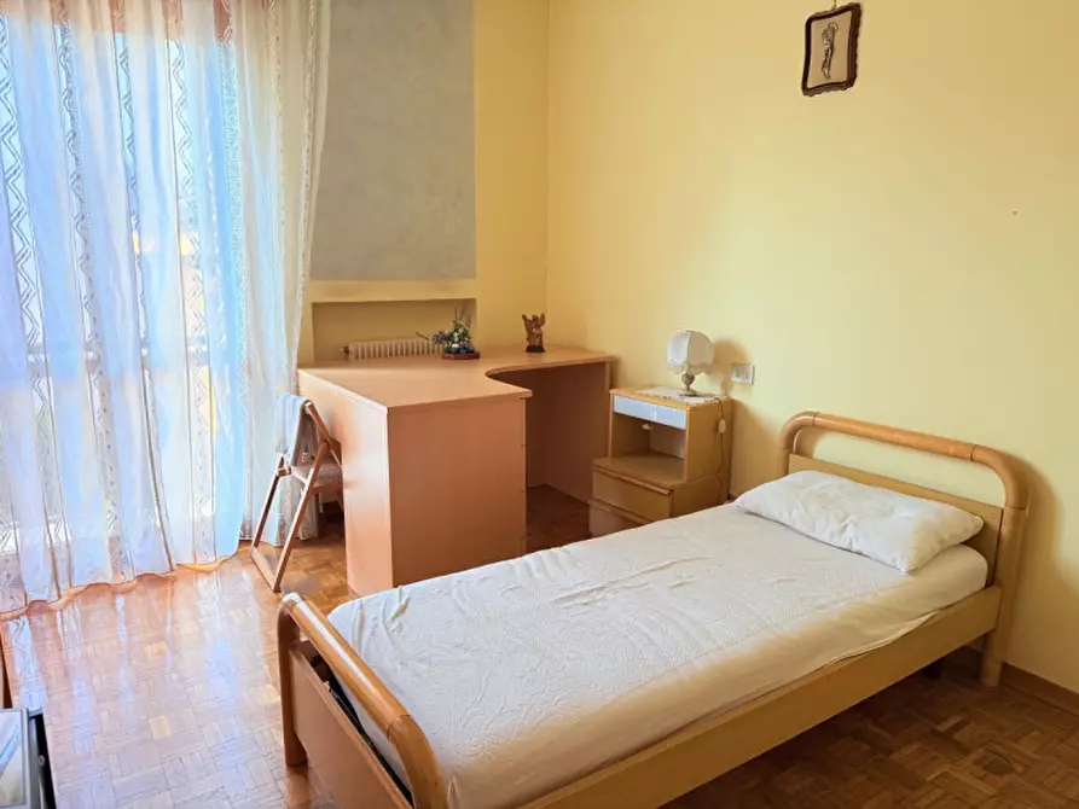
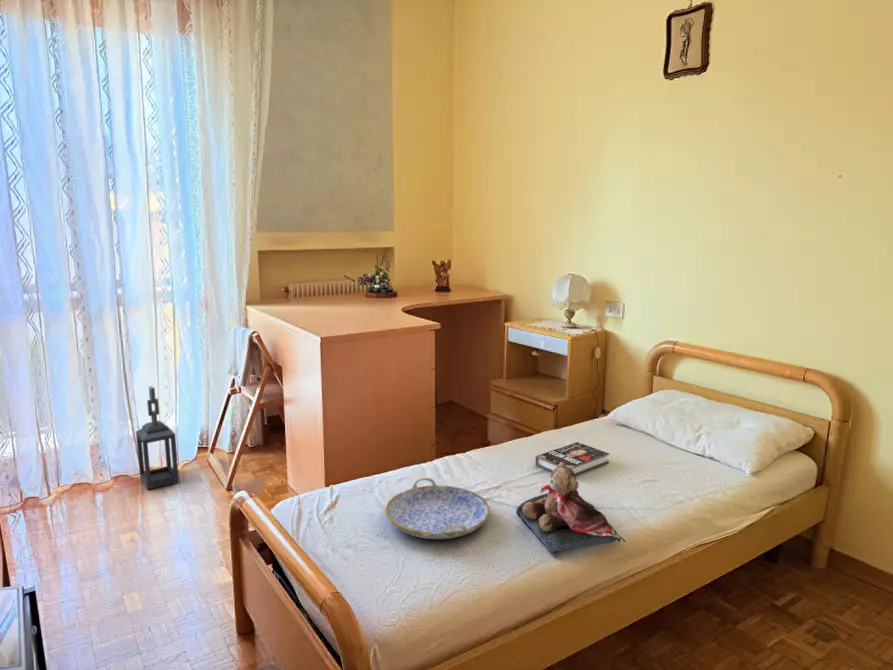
+ lantern [135,385,180,491]
+ serving tray [384,477,491,540]
+ teddy bear [515,462,627,559]
+ book [534,441,610,476]
